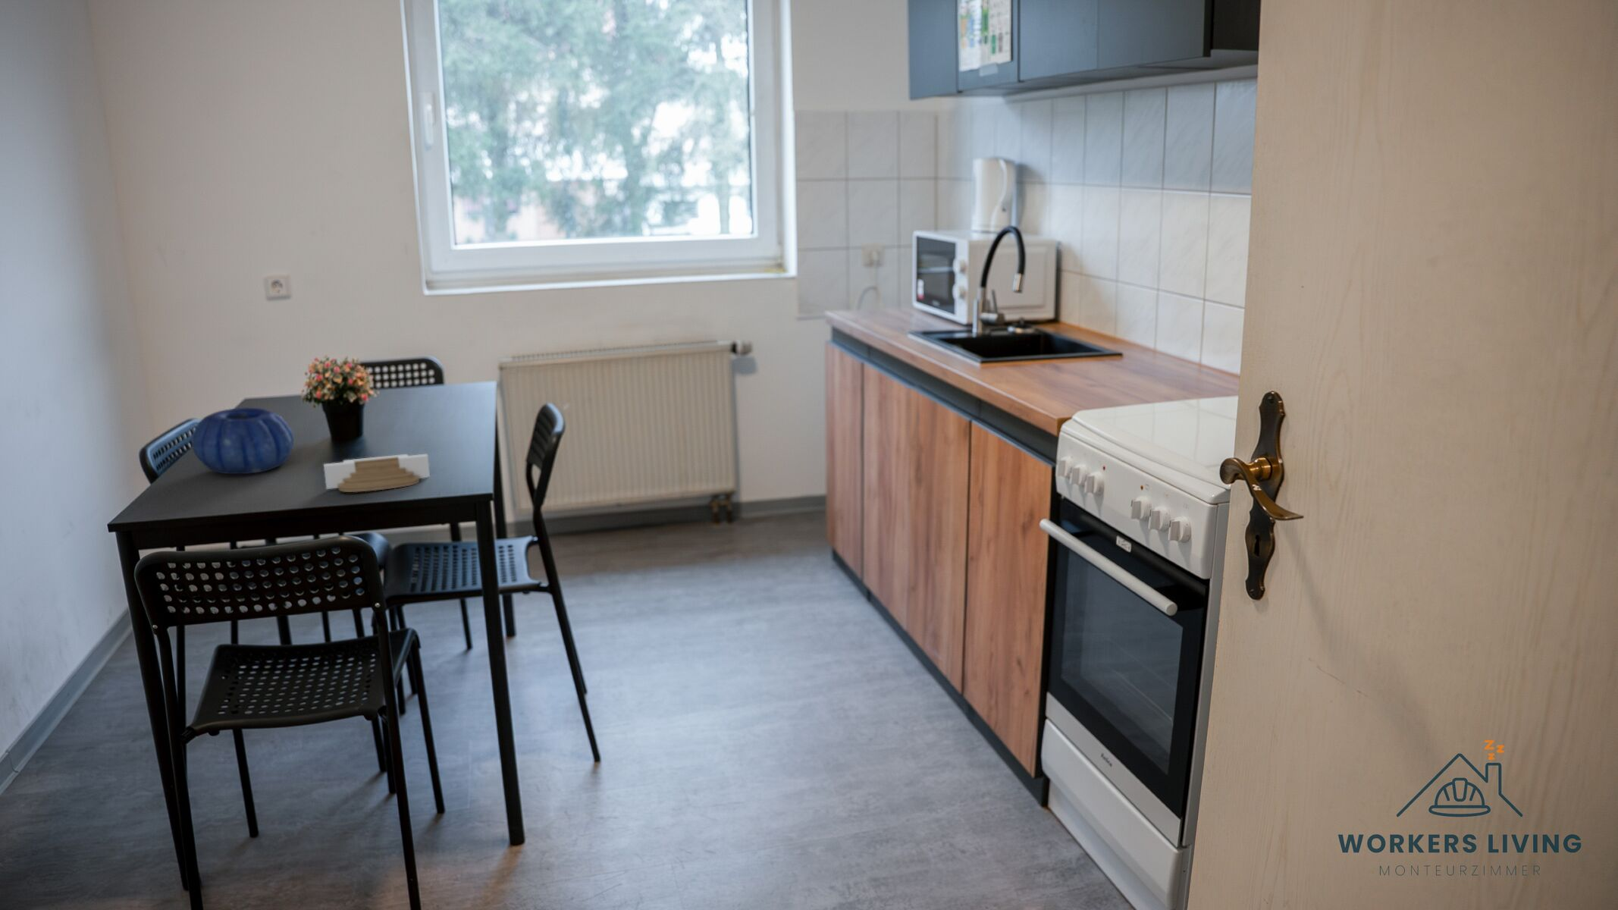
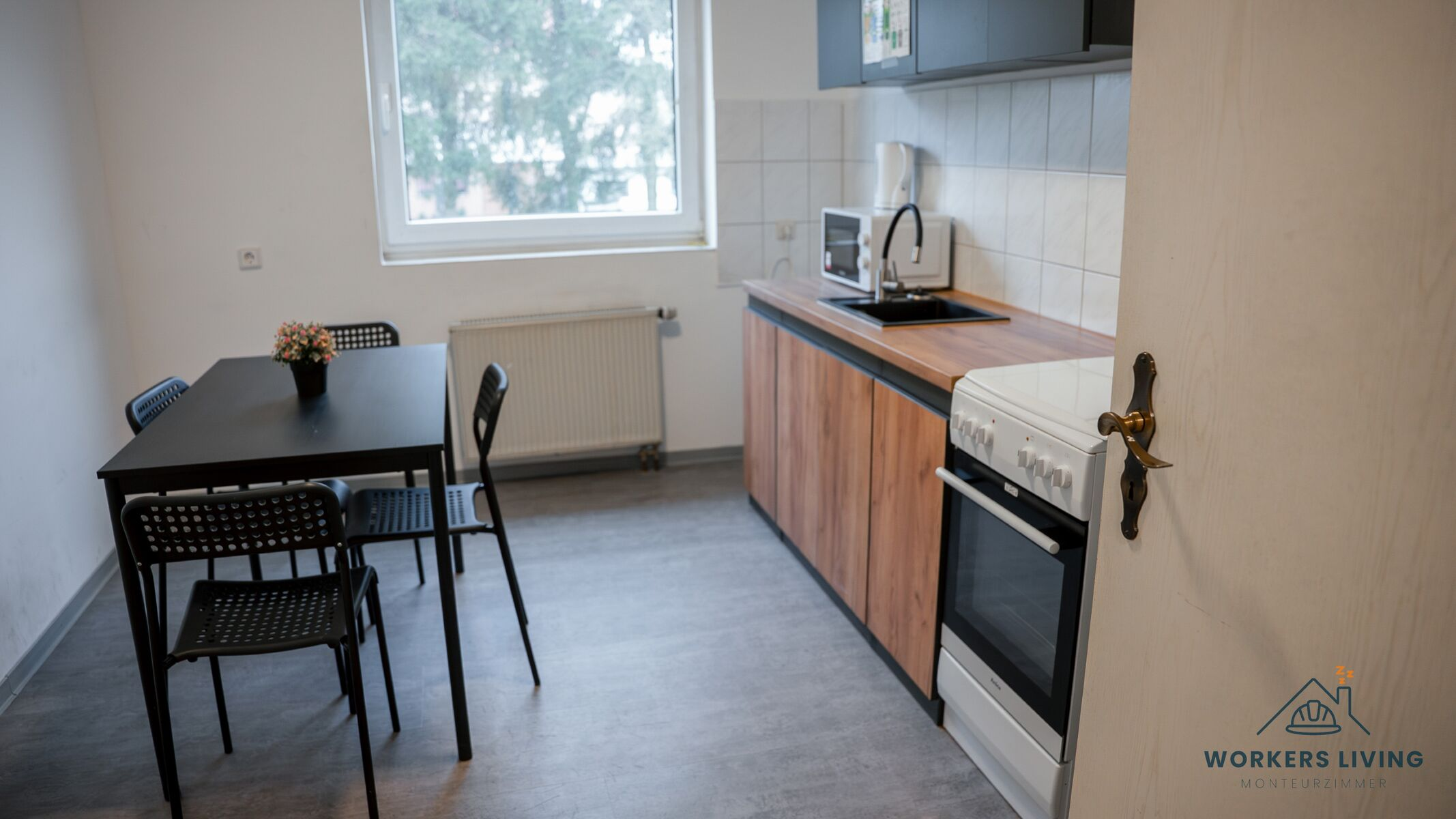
- decorative bowl [191,408,294,474]
- architectural model [323,453,431,493]
